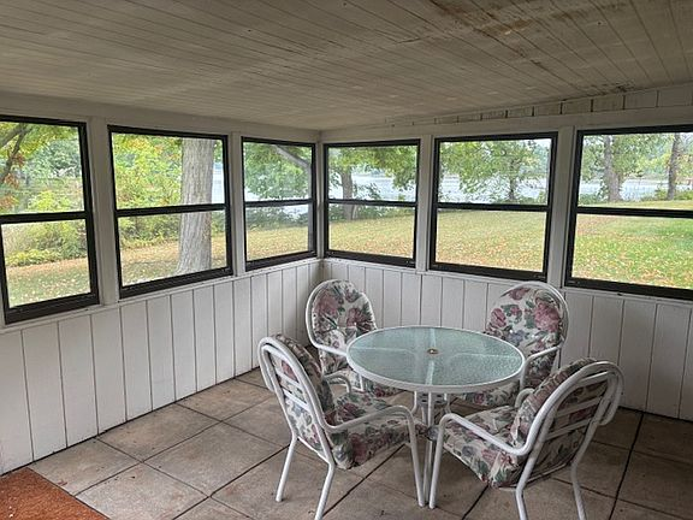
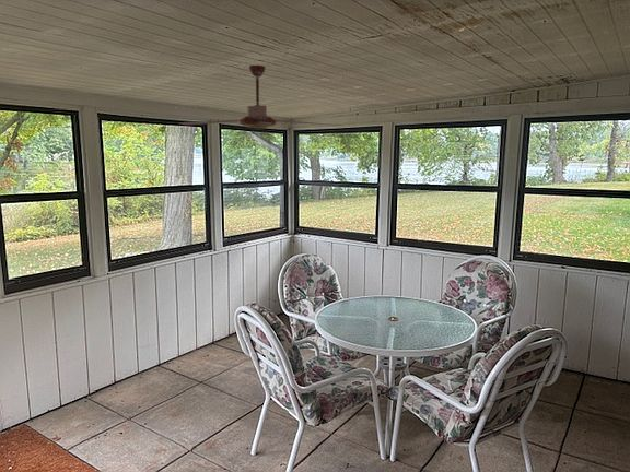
+ ceiling fan [177,64,342,129]
